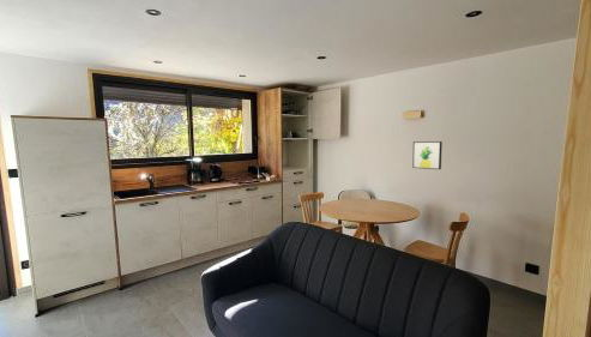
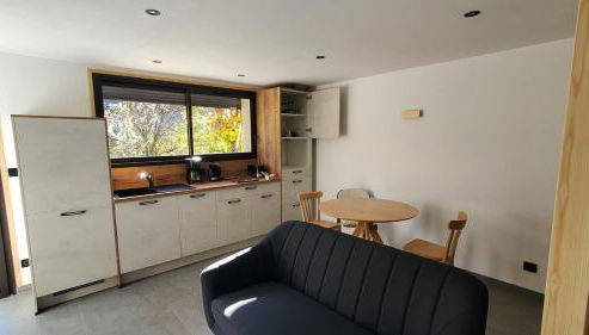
- wall art [411,140,444,170]
